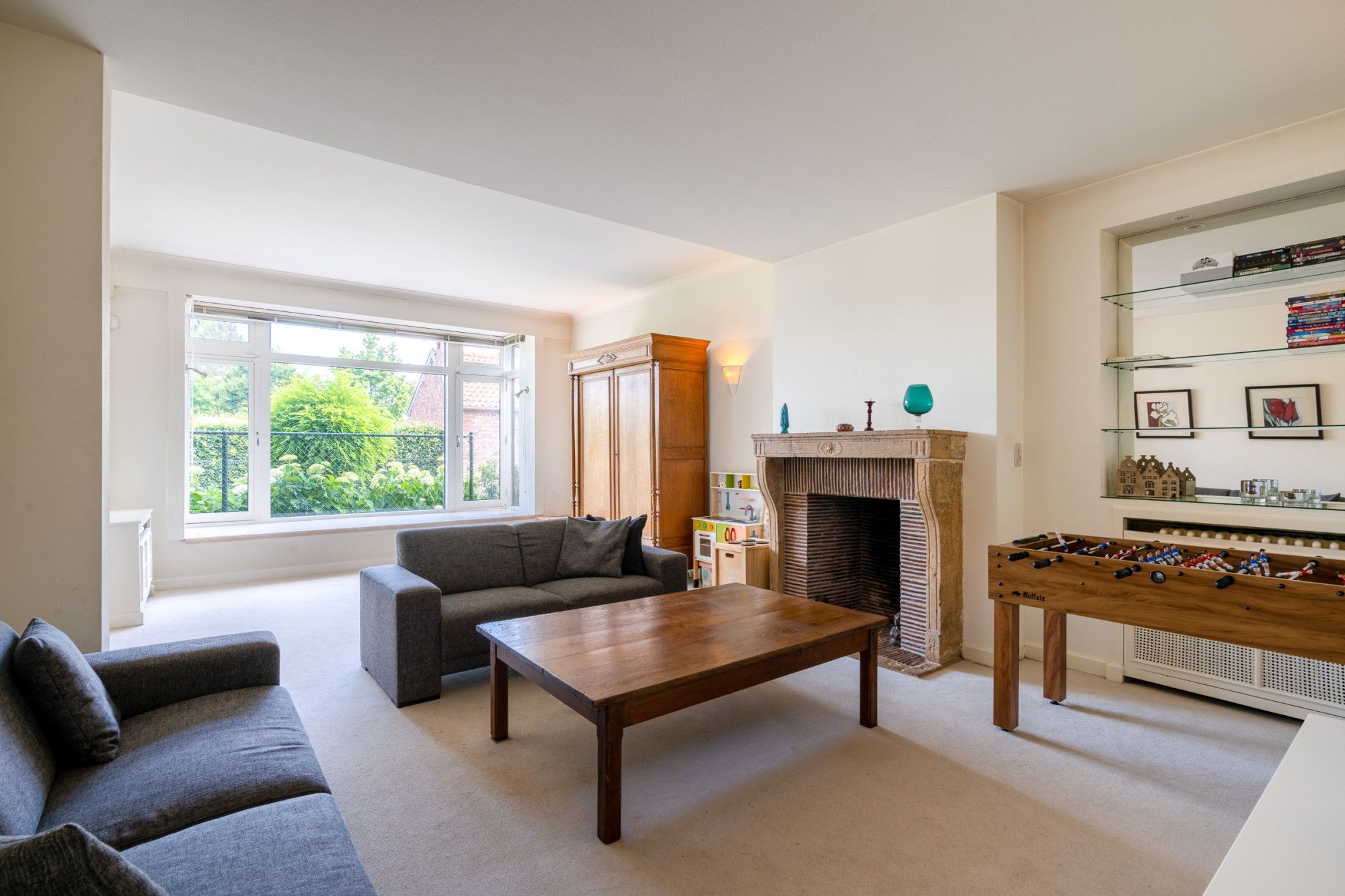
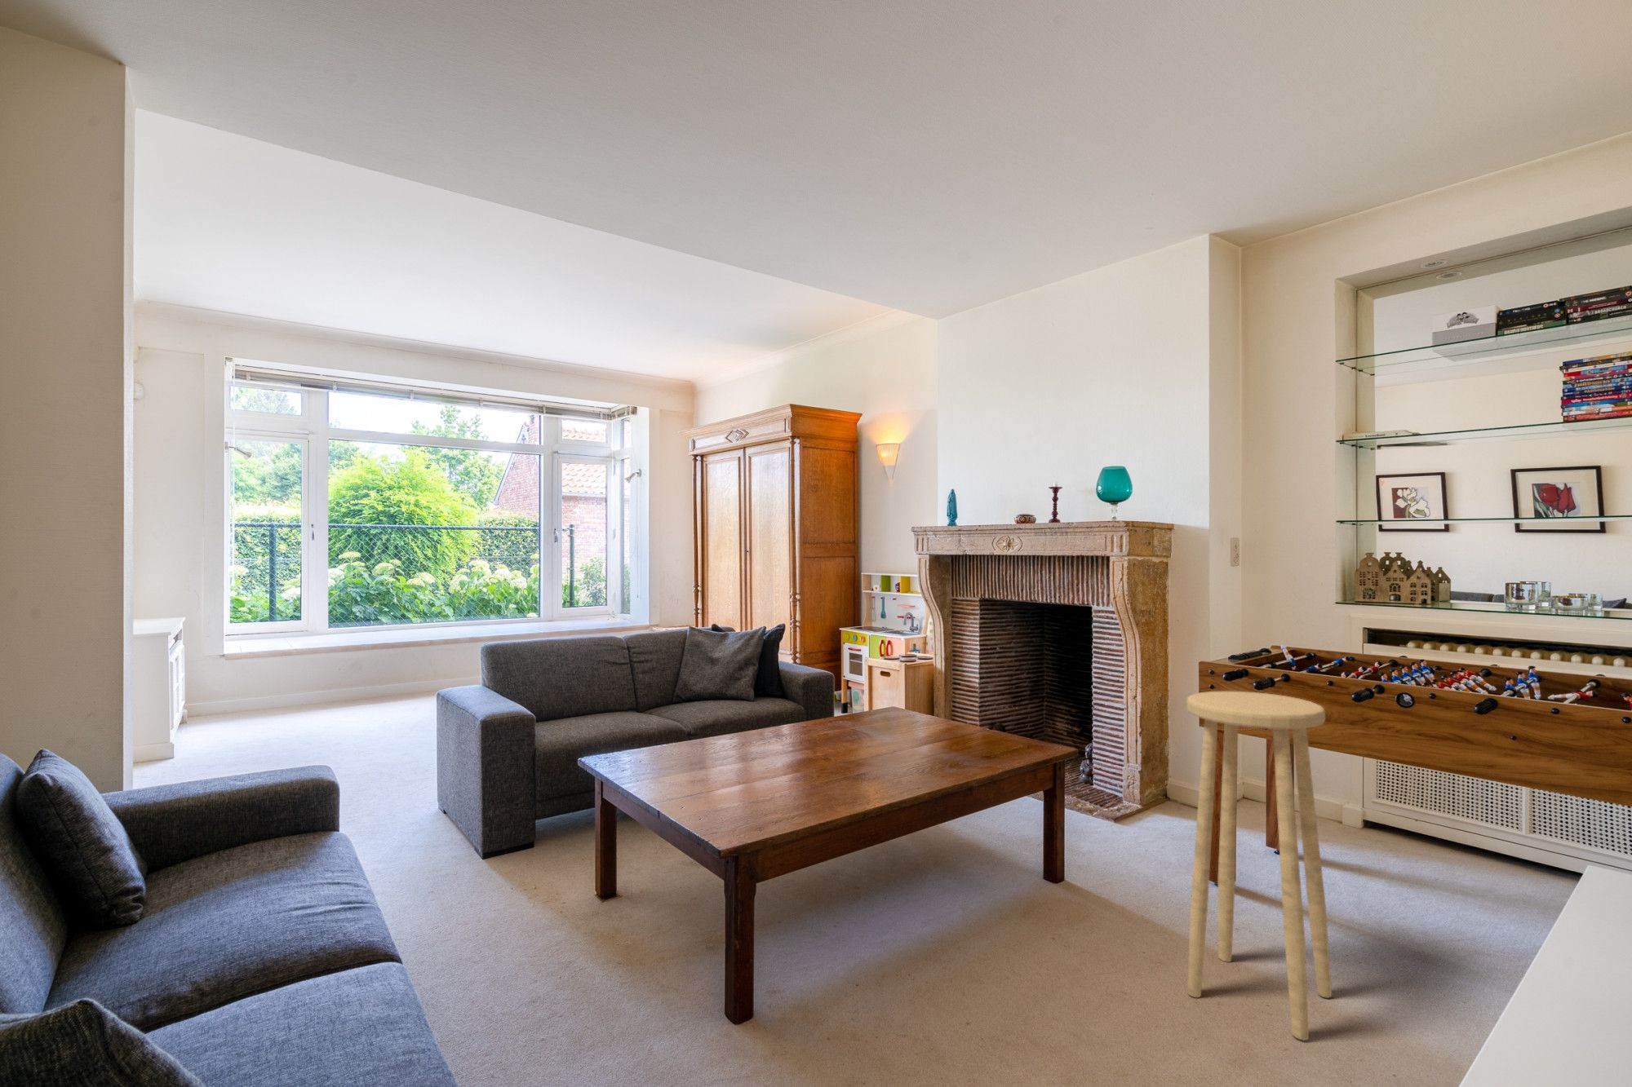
+ stool [1185,690,1332,1041]
